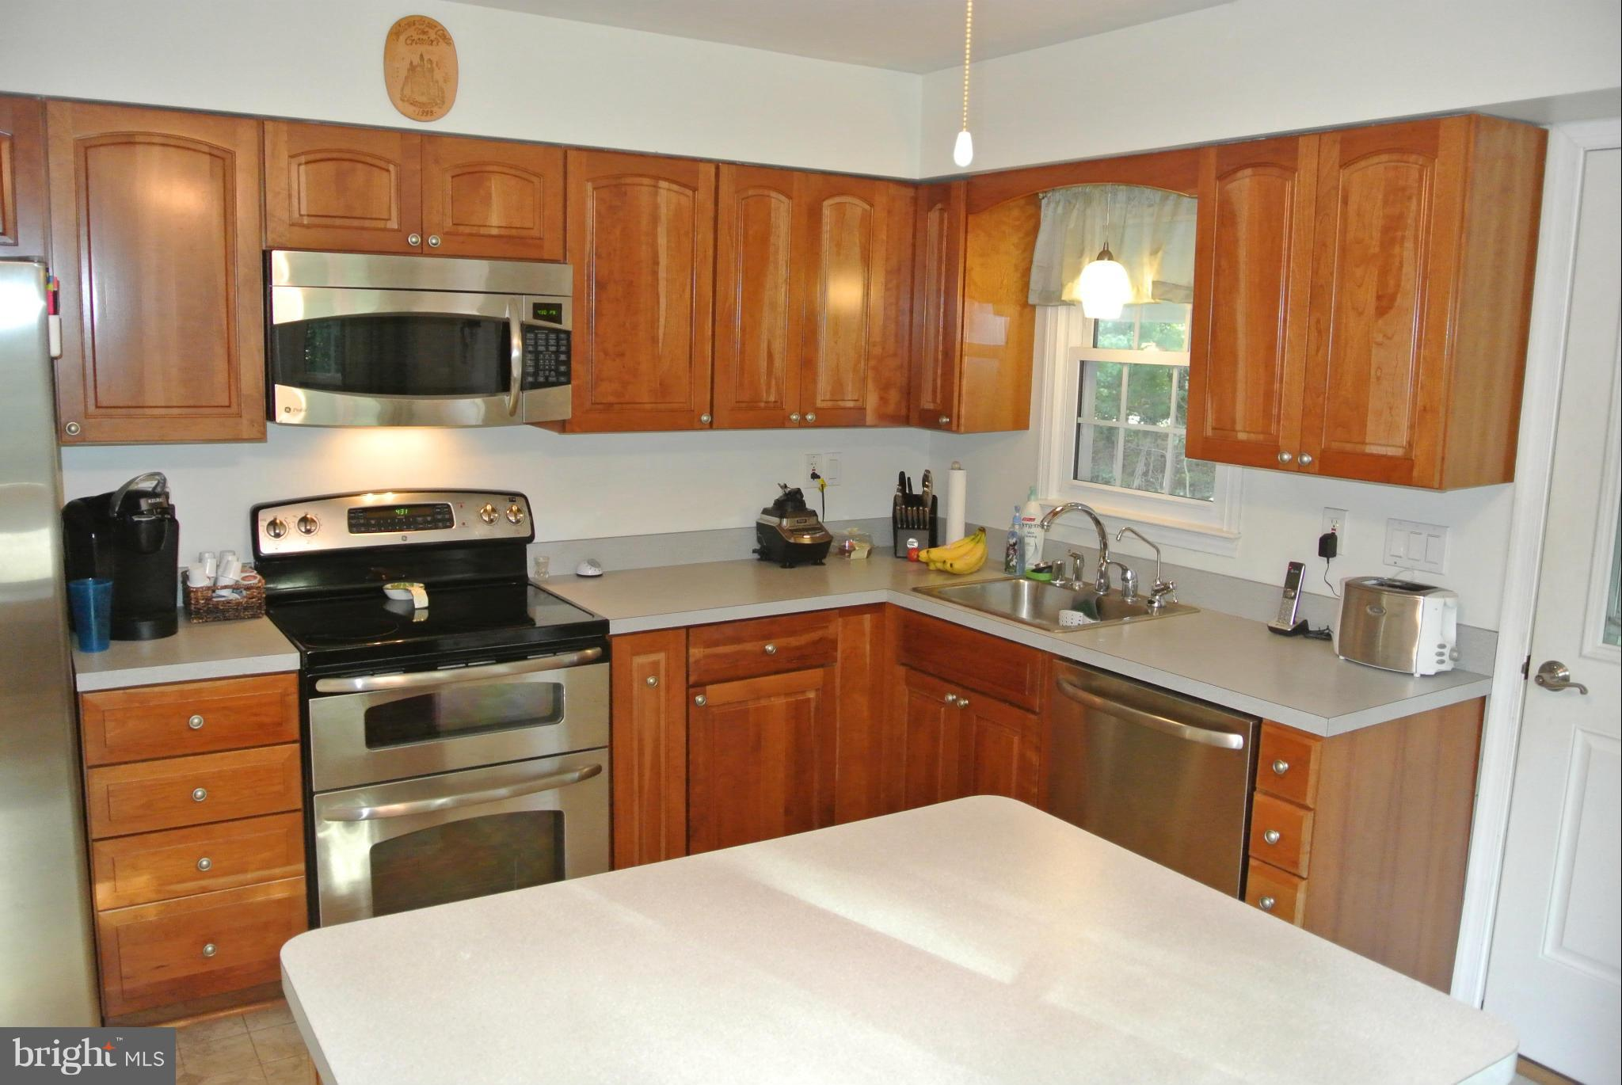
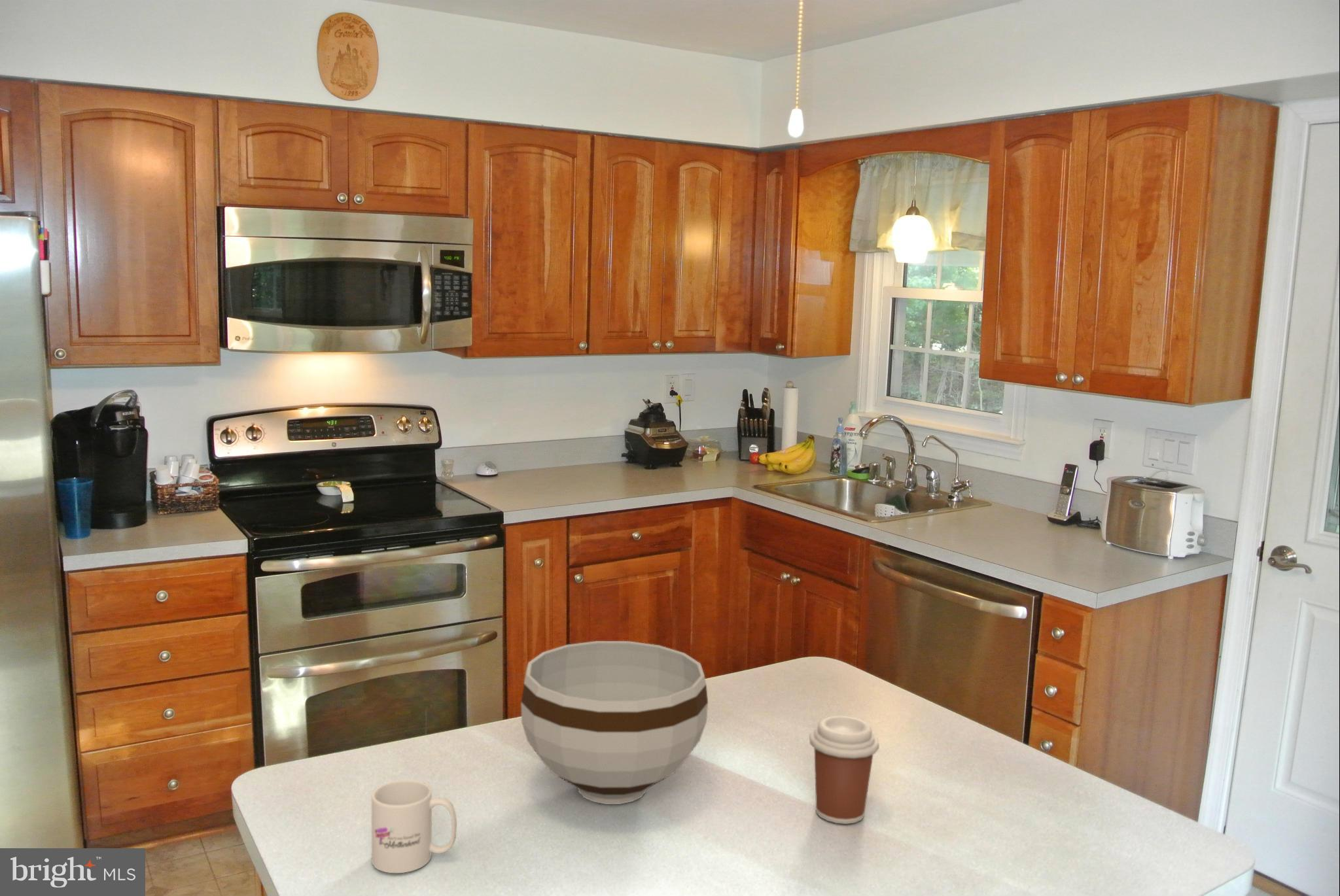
+ bowl [520,640,709,805]
+ mug [371,779,457,874]
+ coffee cup [809,715,880,825]
